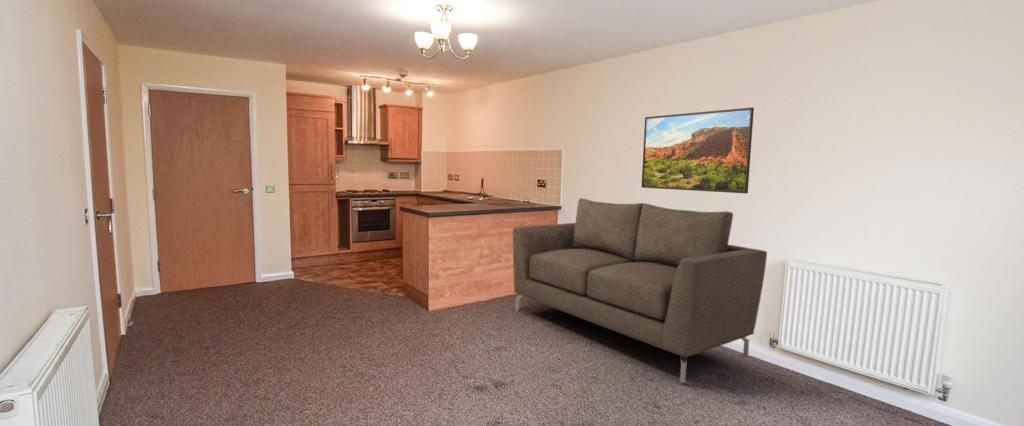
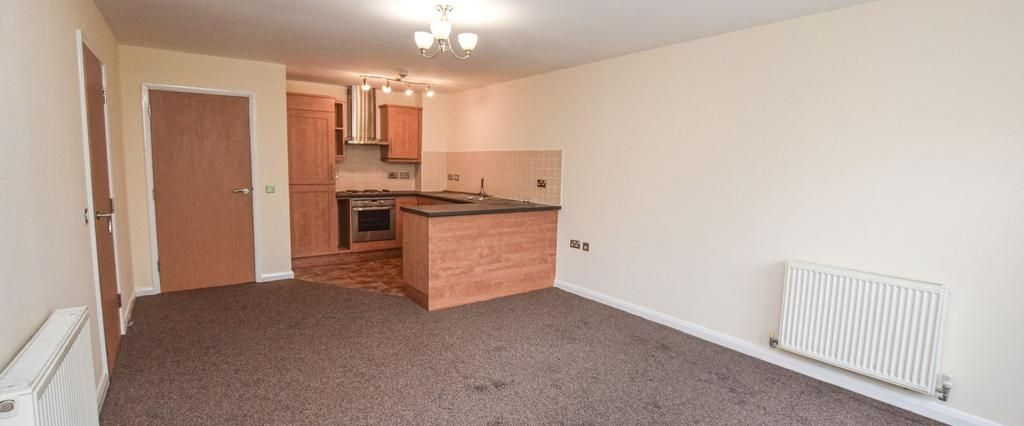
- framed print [641,106,755,194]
- sofa [512,197,768,384]
